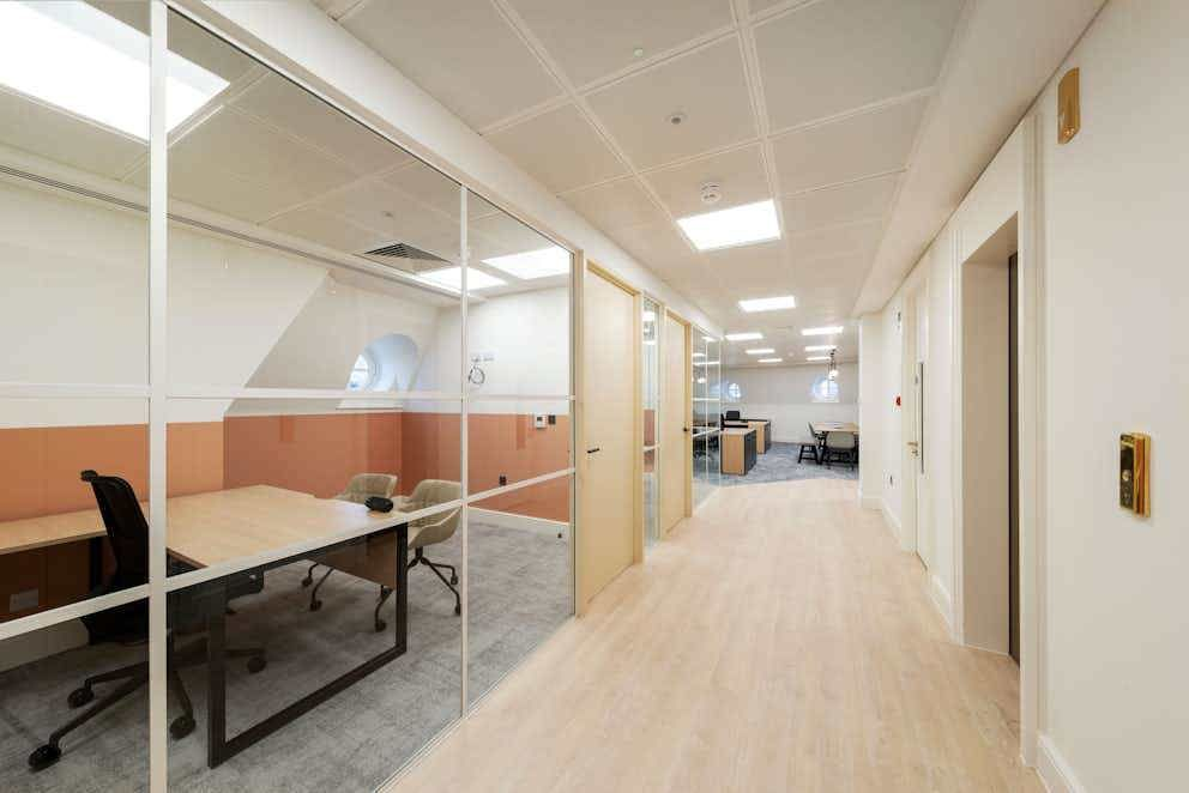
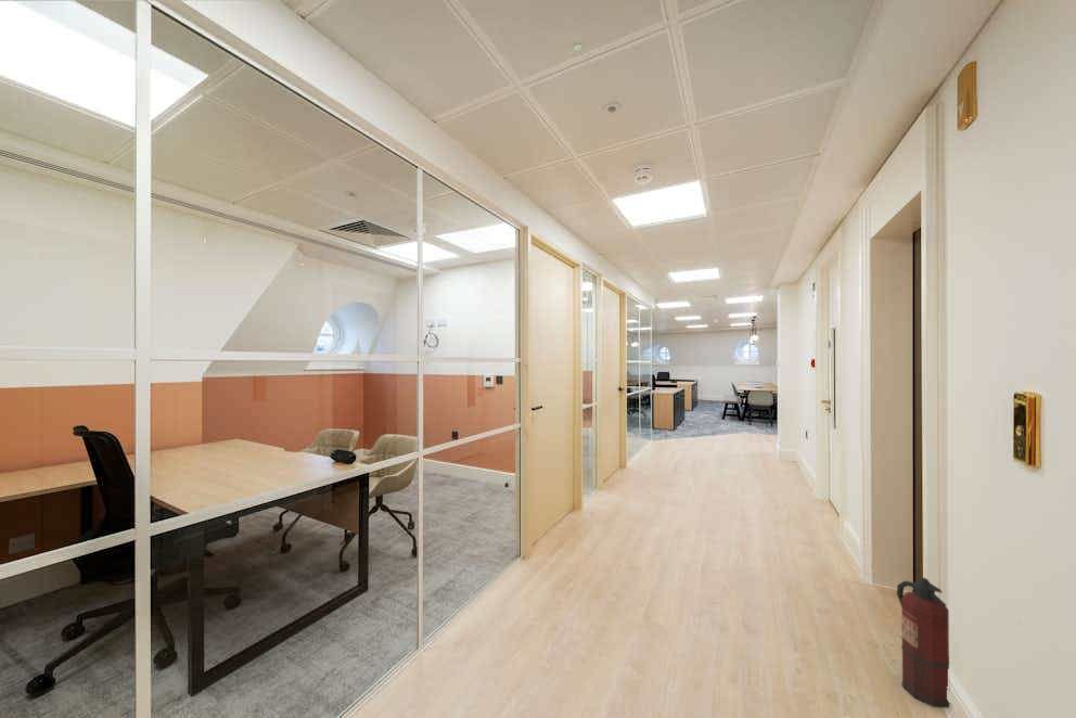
+ fire extinguisher [896,576,950,709]
